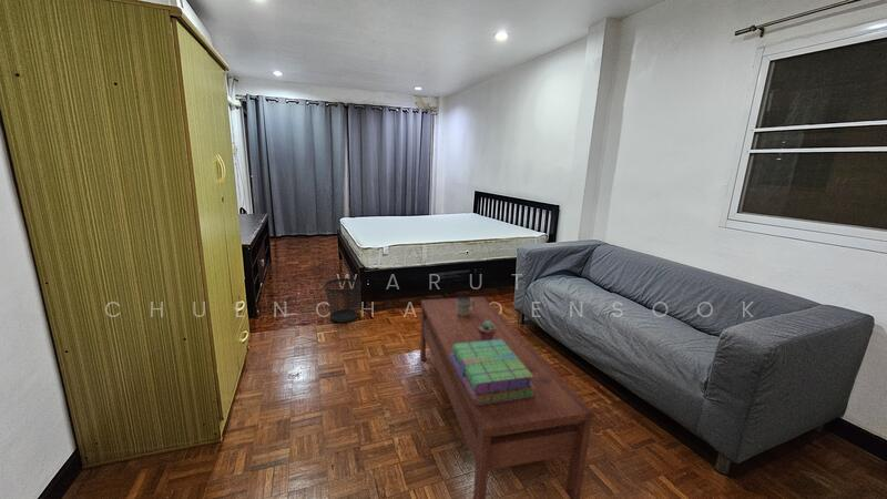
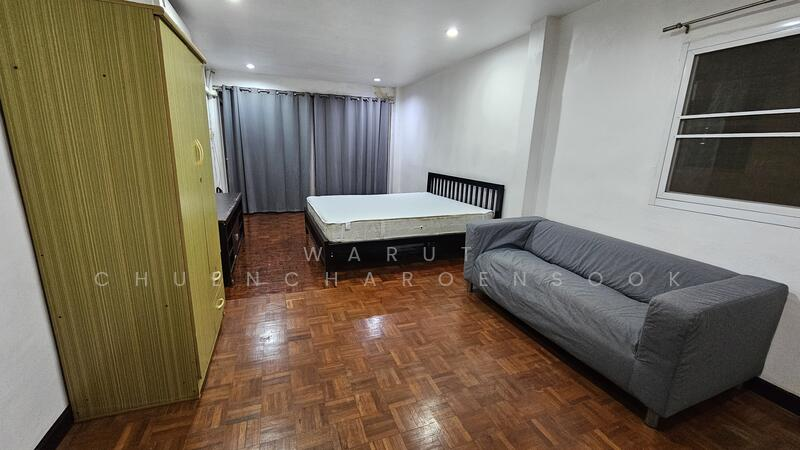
- potted succulent [478,320,496,342]
- wastebasket [324,277,363,324]
- stack of books [450,339,536,406]
- mug [457,296,475,317]
- coffee table [419,296,595,499]
